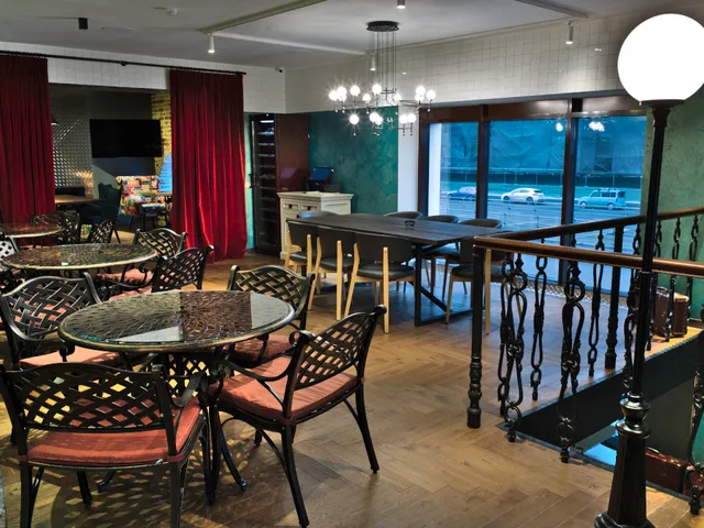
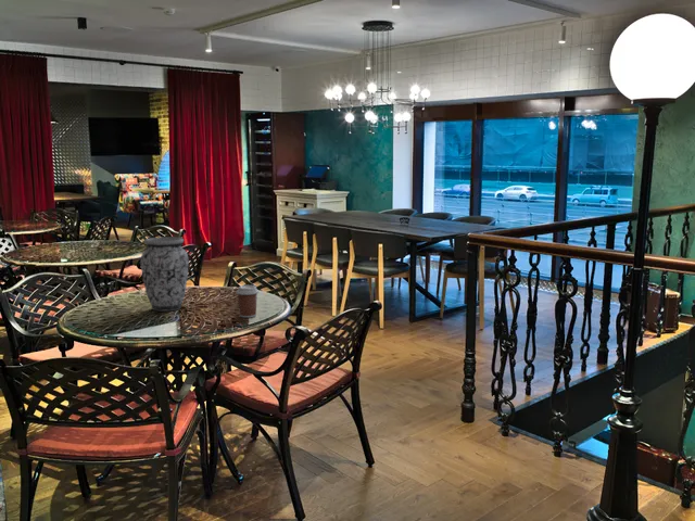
+ coffee cup [236,284,260,319]
+ vase [140,237,189,312]
